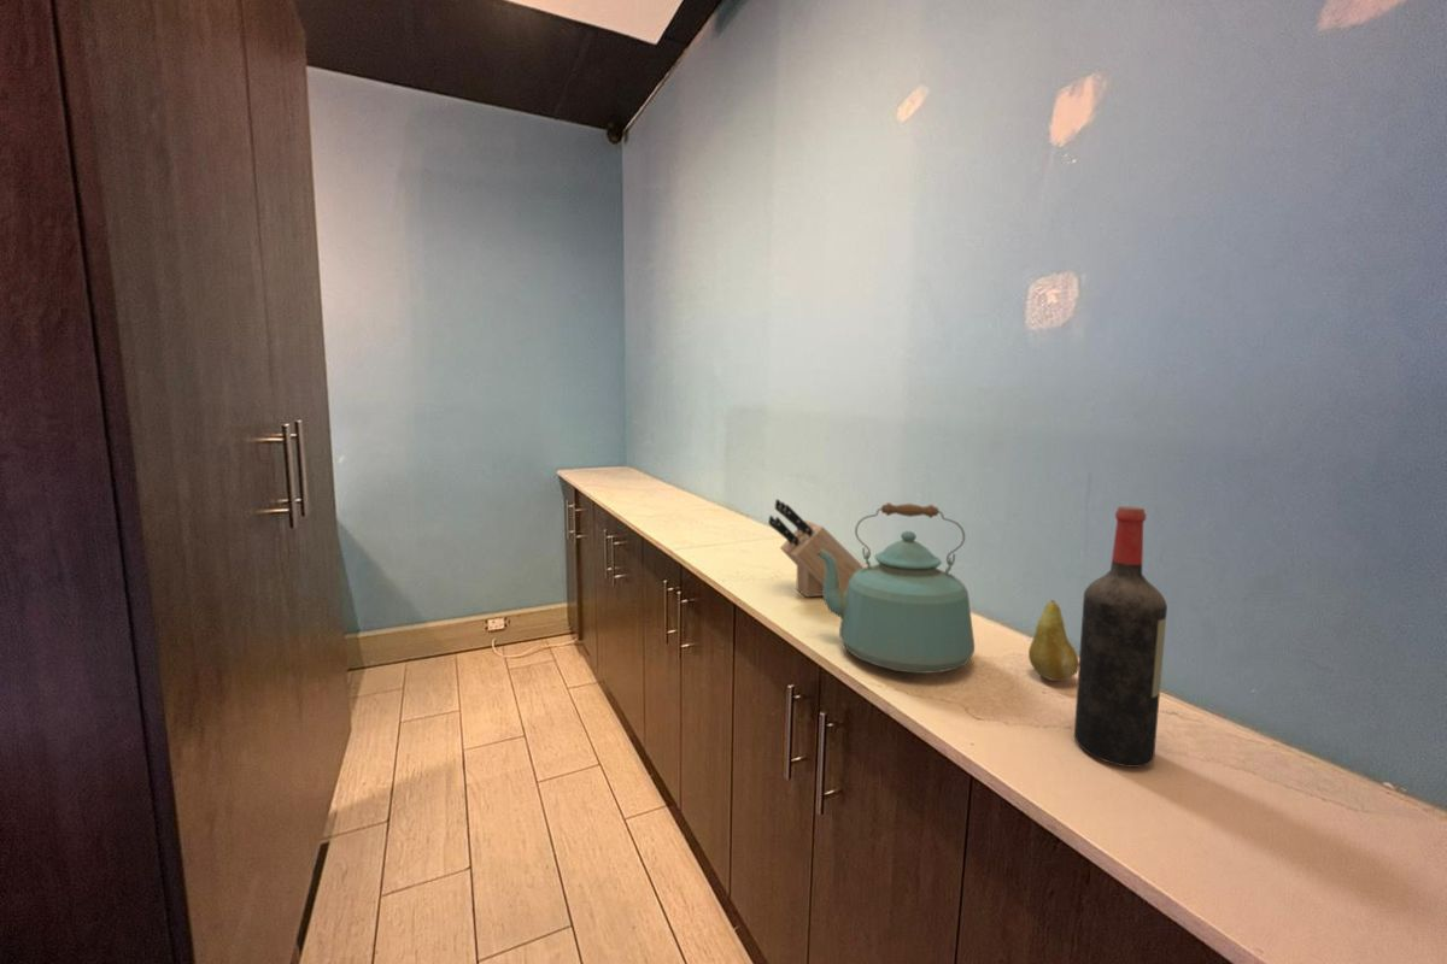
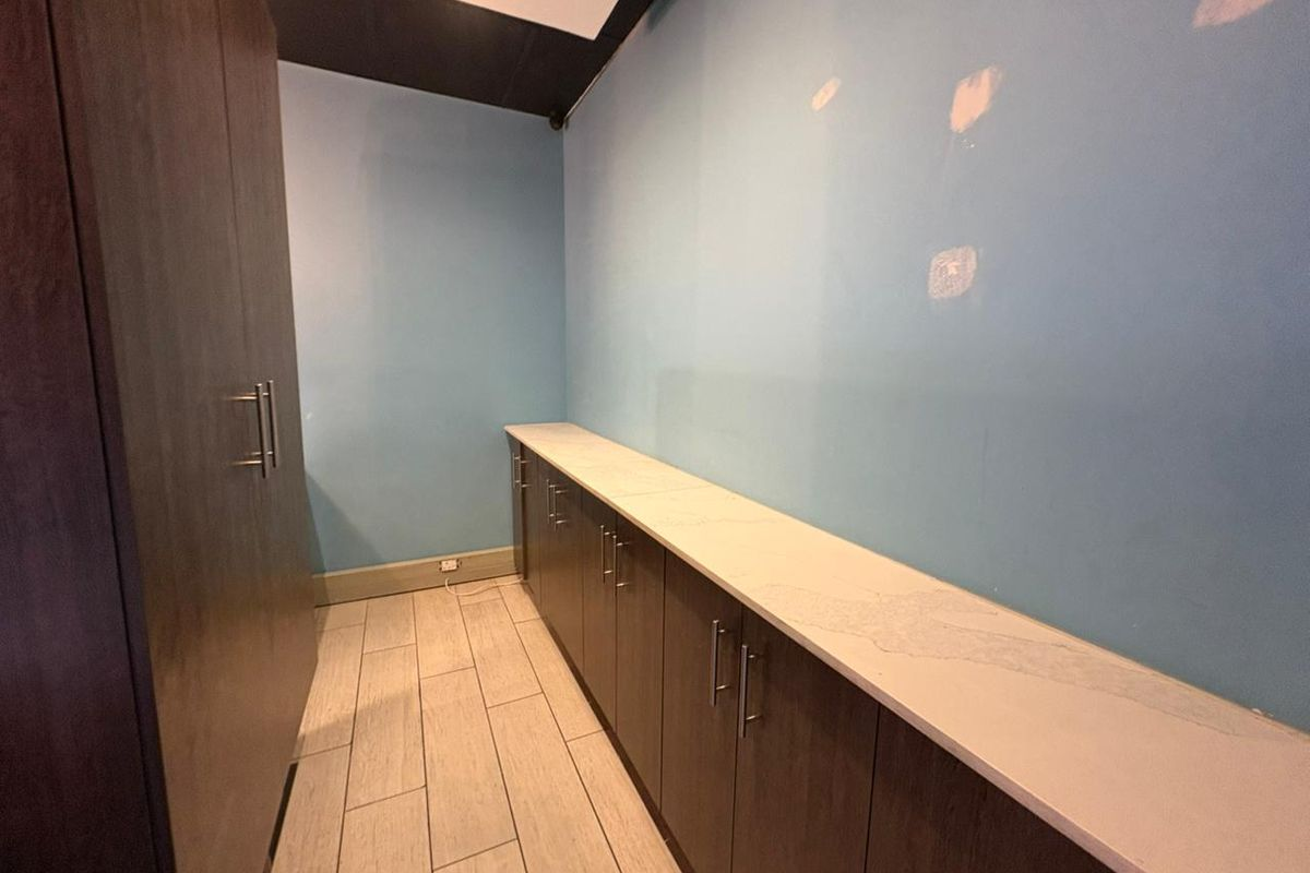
- wine bottle [1073,505,1168,769]
- knife block [767,498,865,598]
- kettle [816,501,976,675]
- fruit [1027,599,1079,682]
